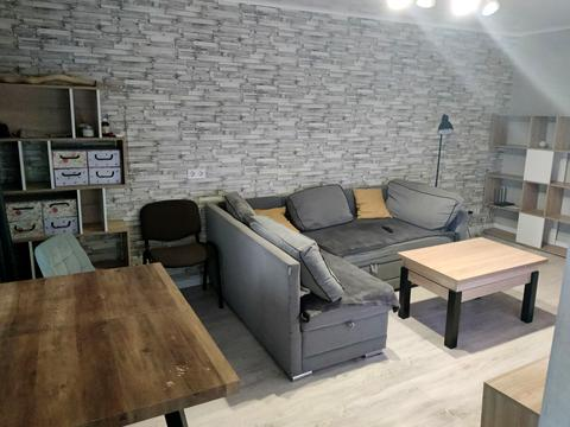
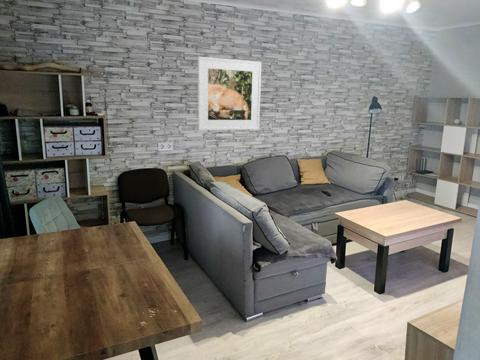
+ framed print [197,56,262,131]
